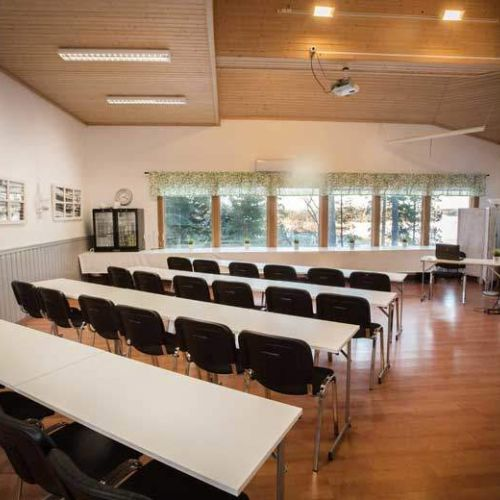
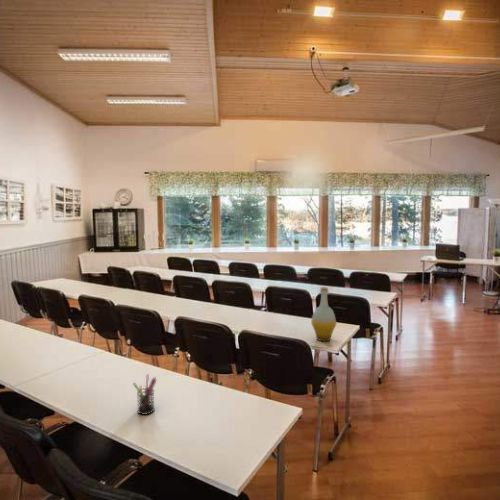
+ pen holder [132,373,158,416]
+ bottle [310,286,338,342]
